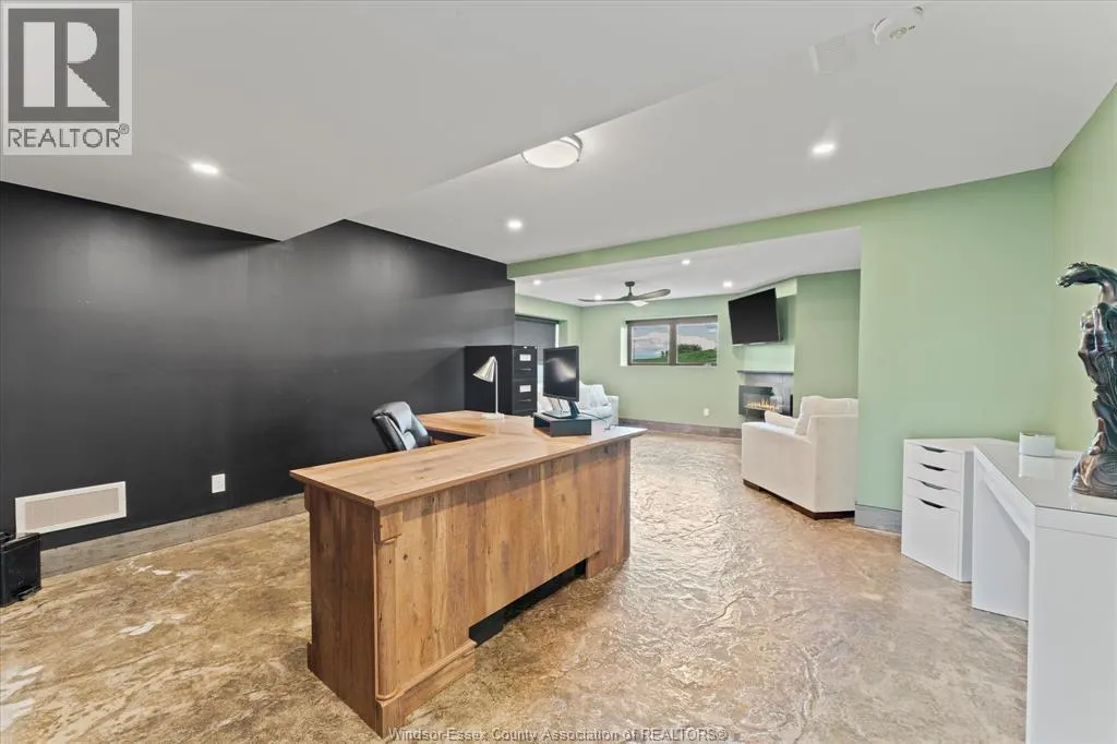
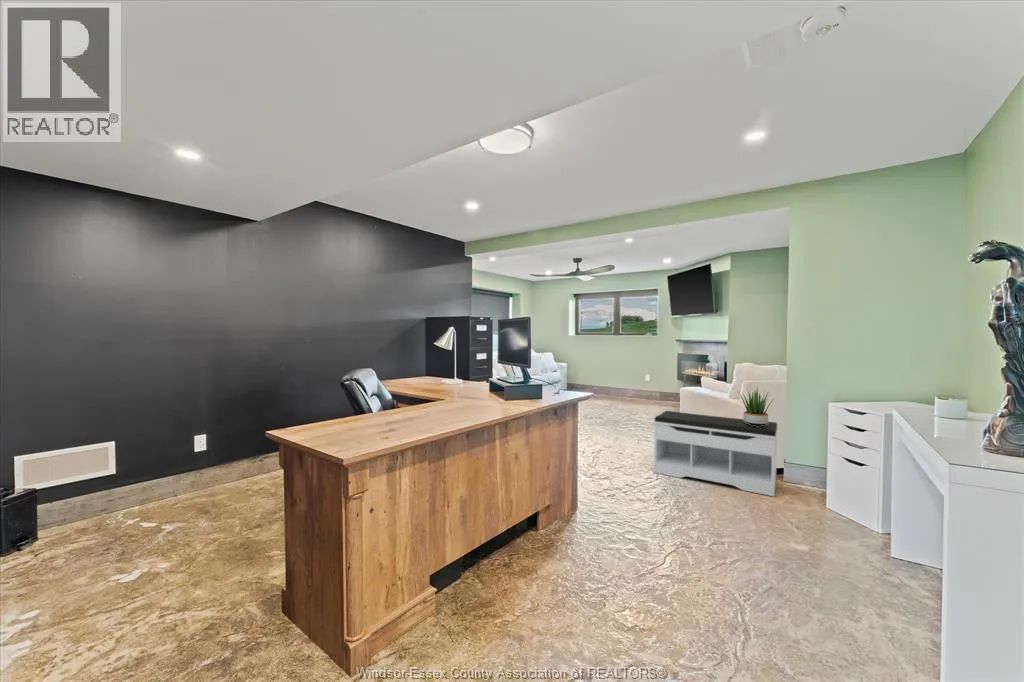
+ potted plant [737,386,774,426]
+ bench [653,410,778,497]
